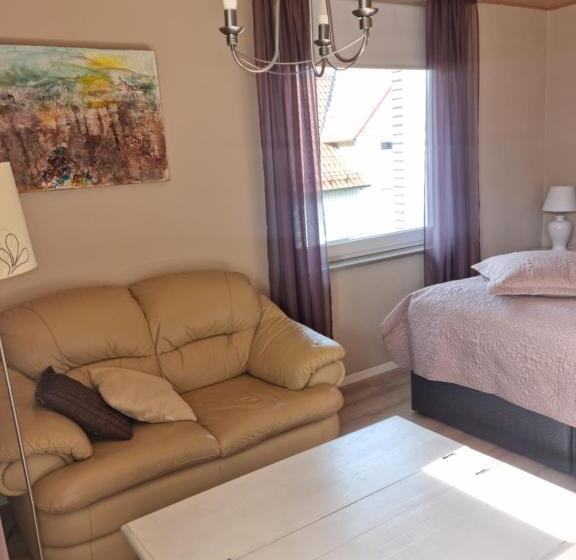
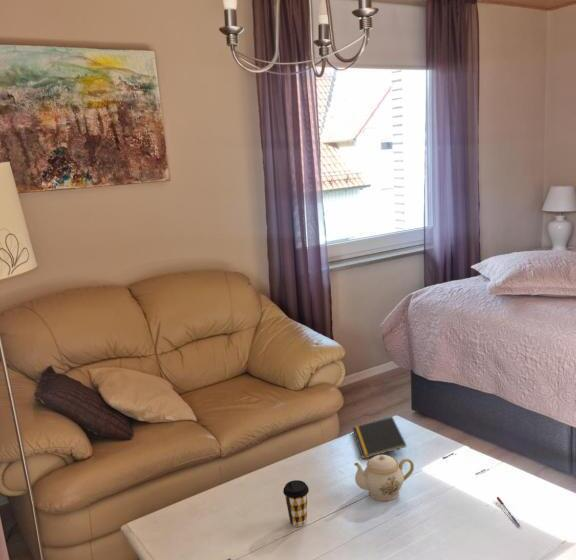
+ teapot [353,454,415,502]
+ coffee cup [282,479,310,528]
+ notepad [352,416,408,460]
+ pen [496,496,521,528]
